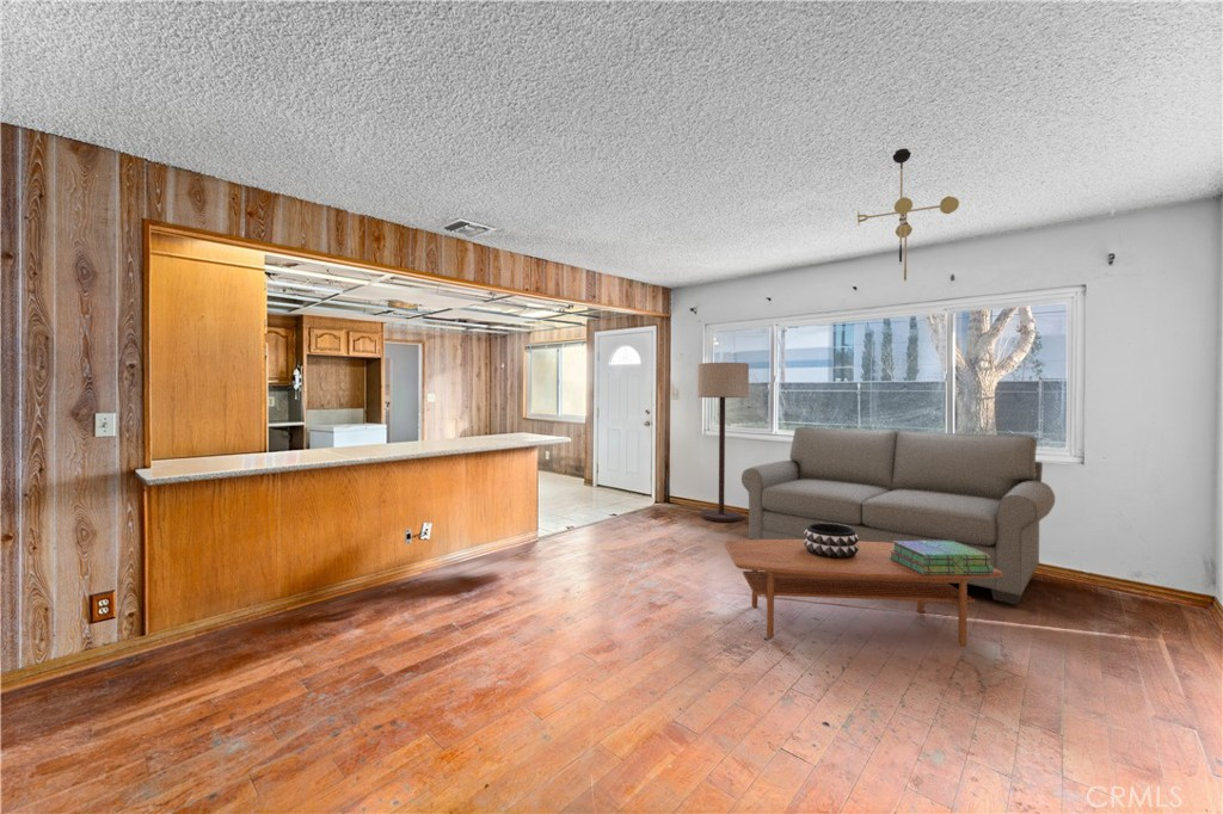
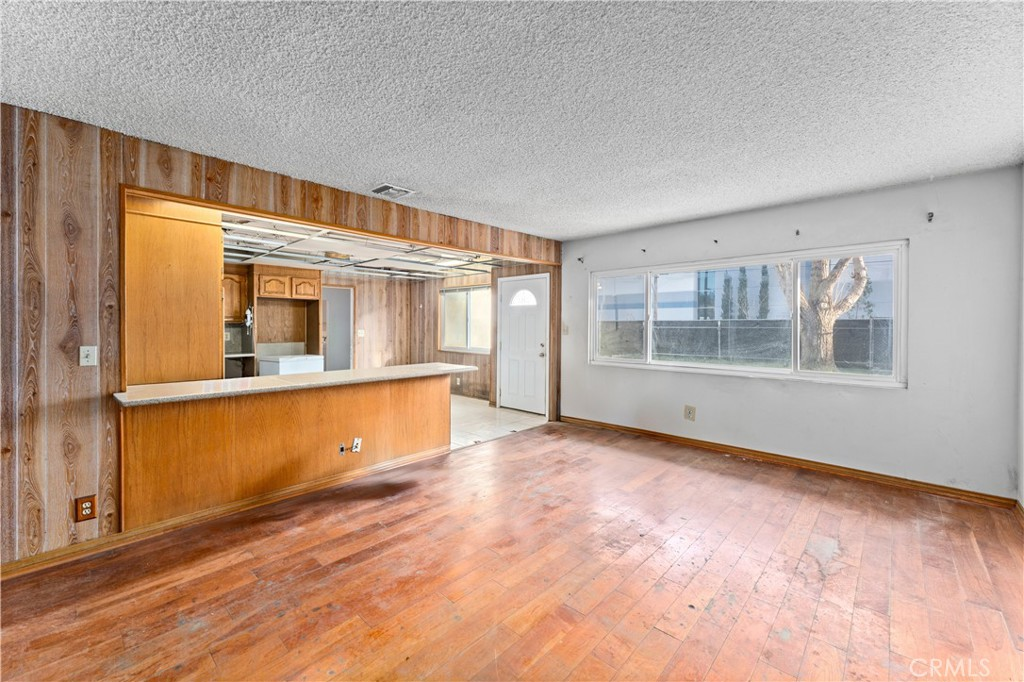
- stack of books [890,541,994,575]
- ceiling light fixture [856,147,960,282]
- sofa [740,426,1056,605]
- decorative bowl [804,523,859,559]
- coffee table [723,538,1003,647]
- floor lamp [696,362,750,523]
